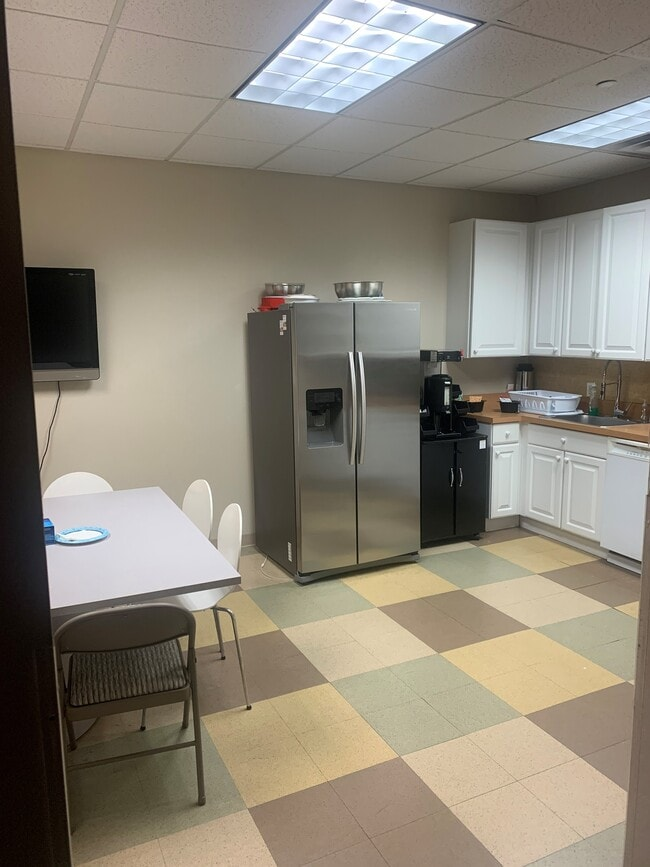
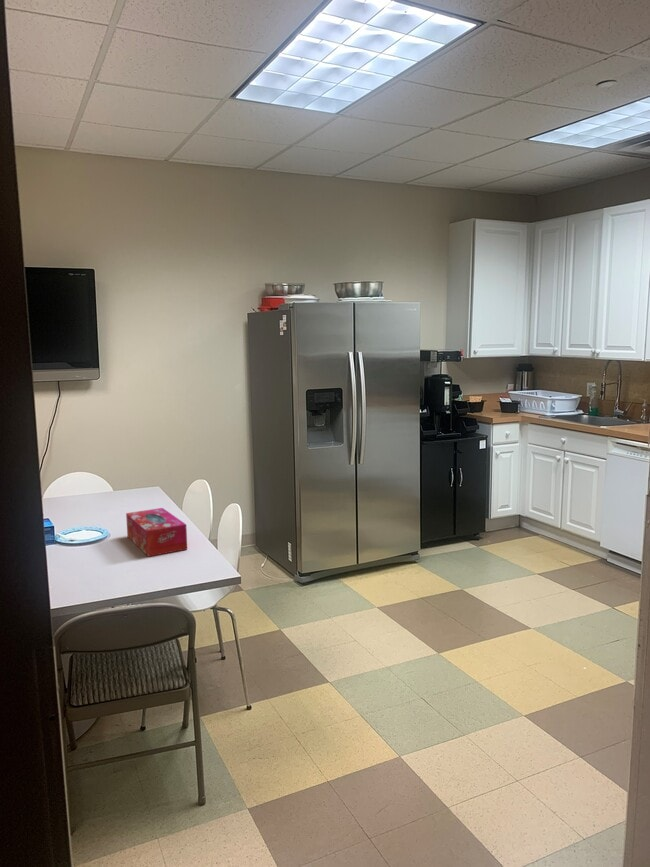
+ tissue box [125,507,188,558]
